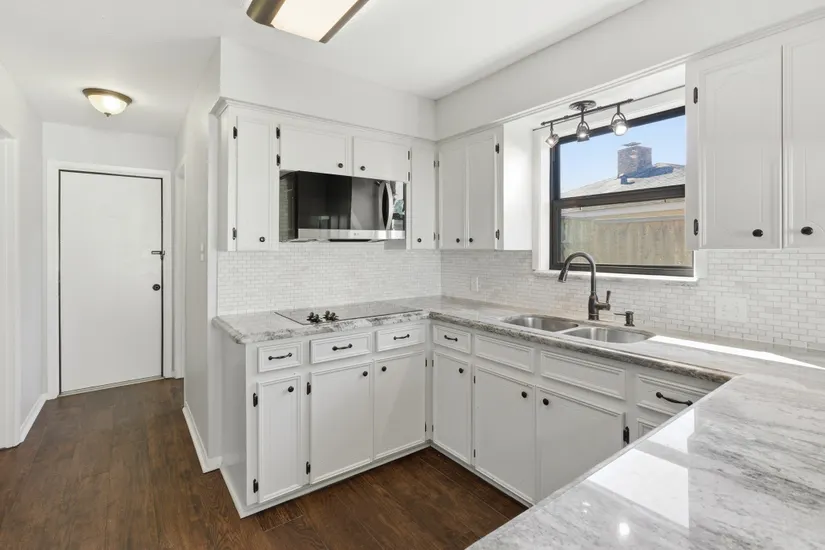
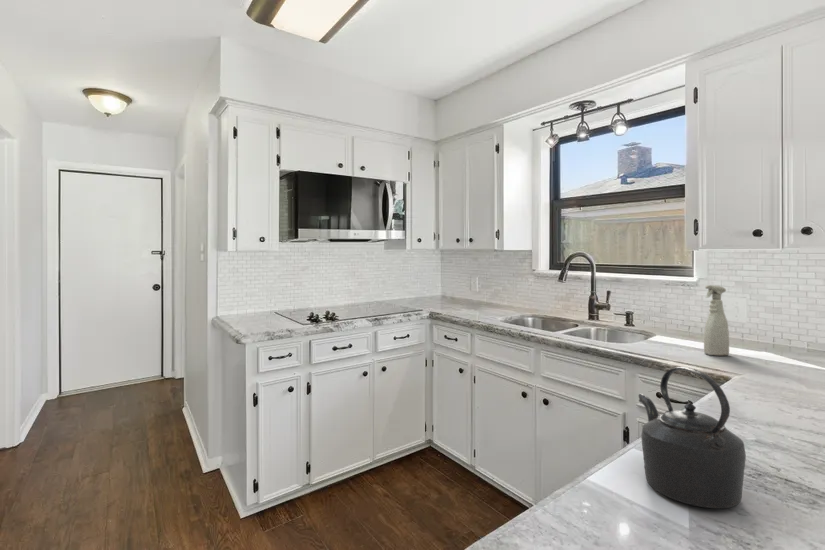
+ spray bottle [703,284,730,356]
+ kettle [638,366,747,510]
